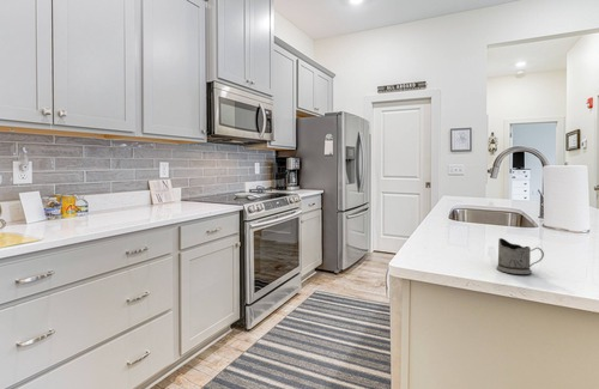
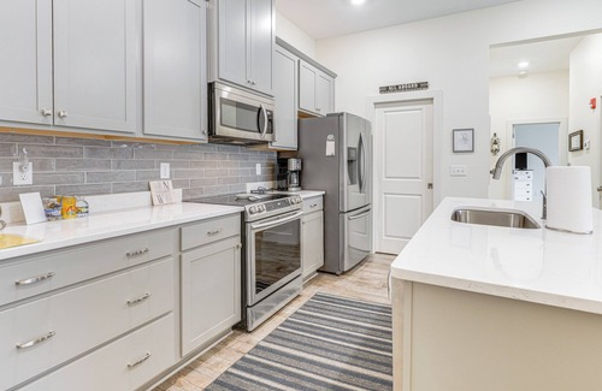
- tea glass holder [495,237,545,275]
